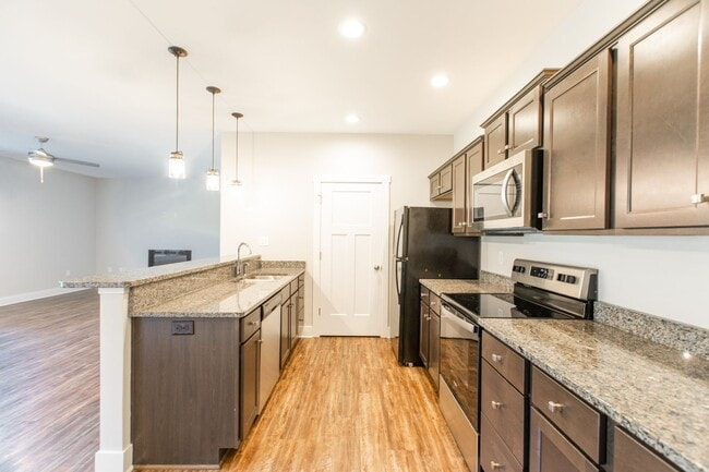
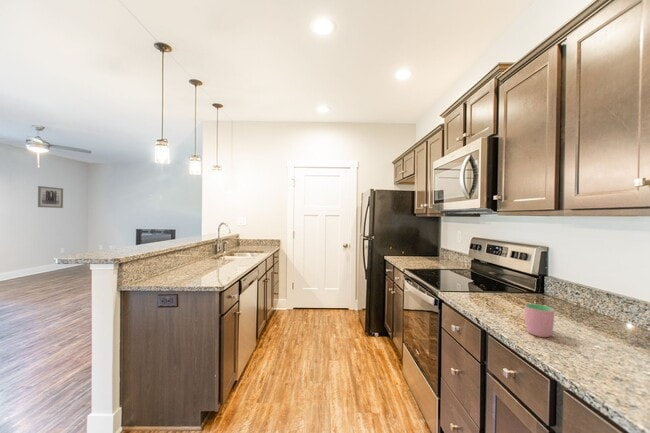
+ cup [524,303,555,338]
+ wall art [37,185,64,209]
